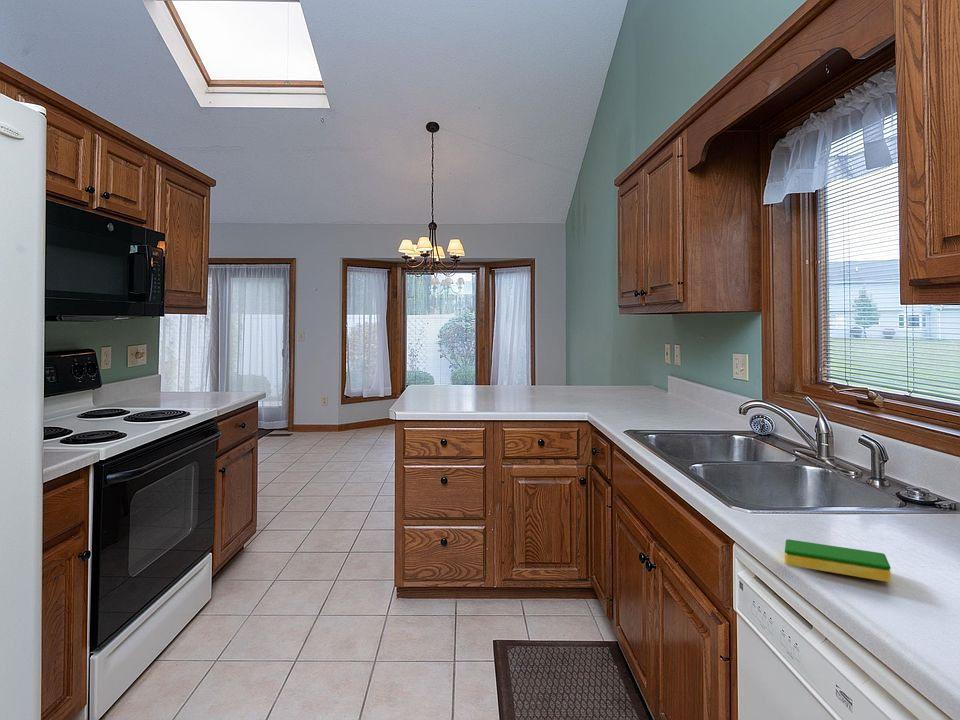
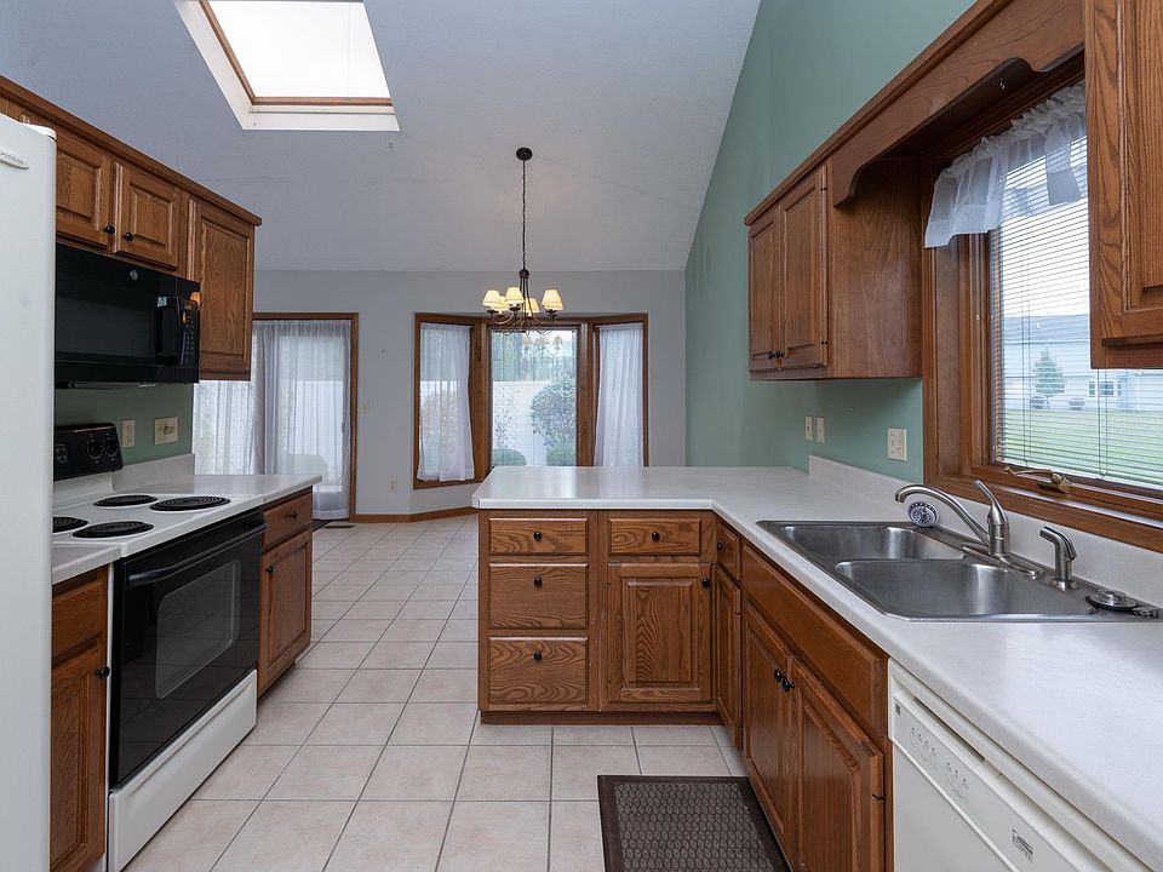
- dish sponge [784,538,892,583]
